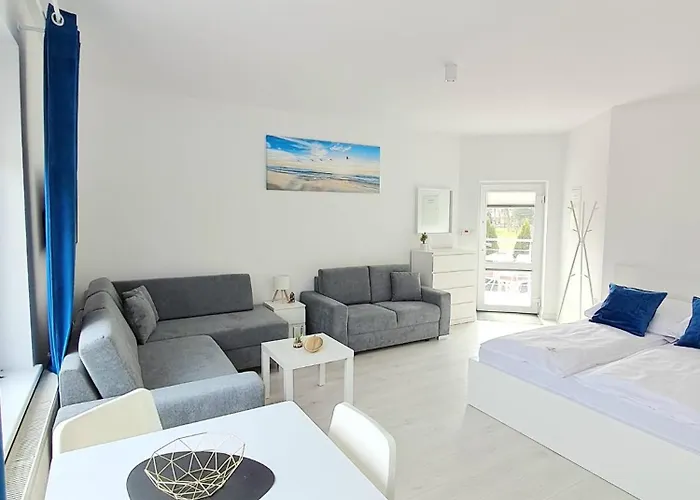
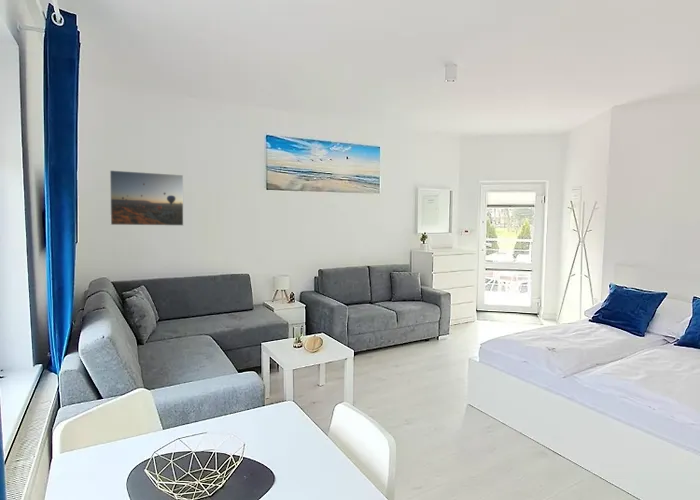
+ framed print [109,169,184,227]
